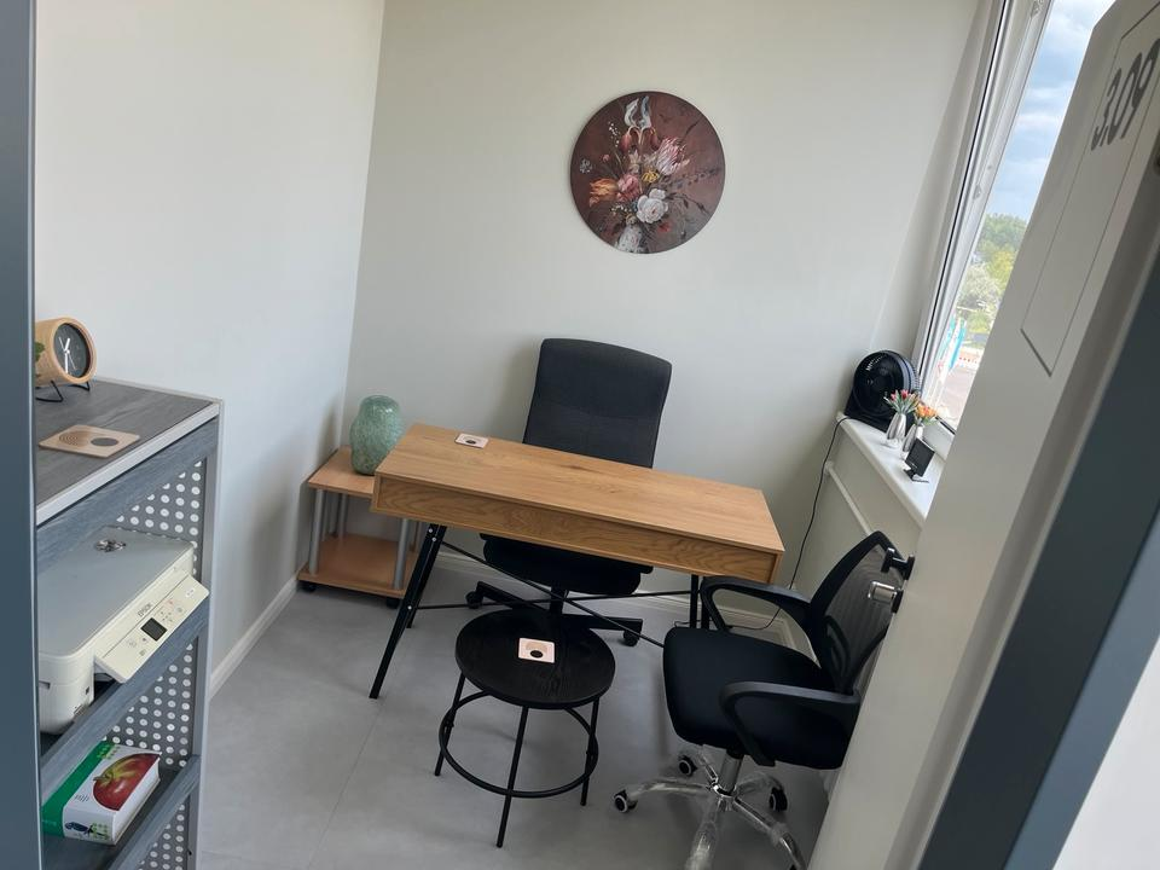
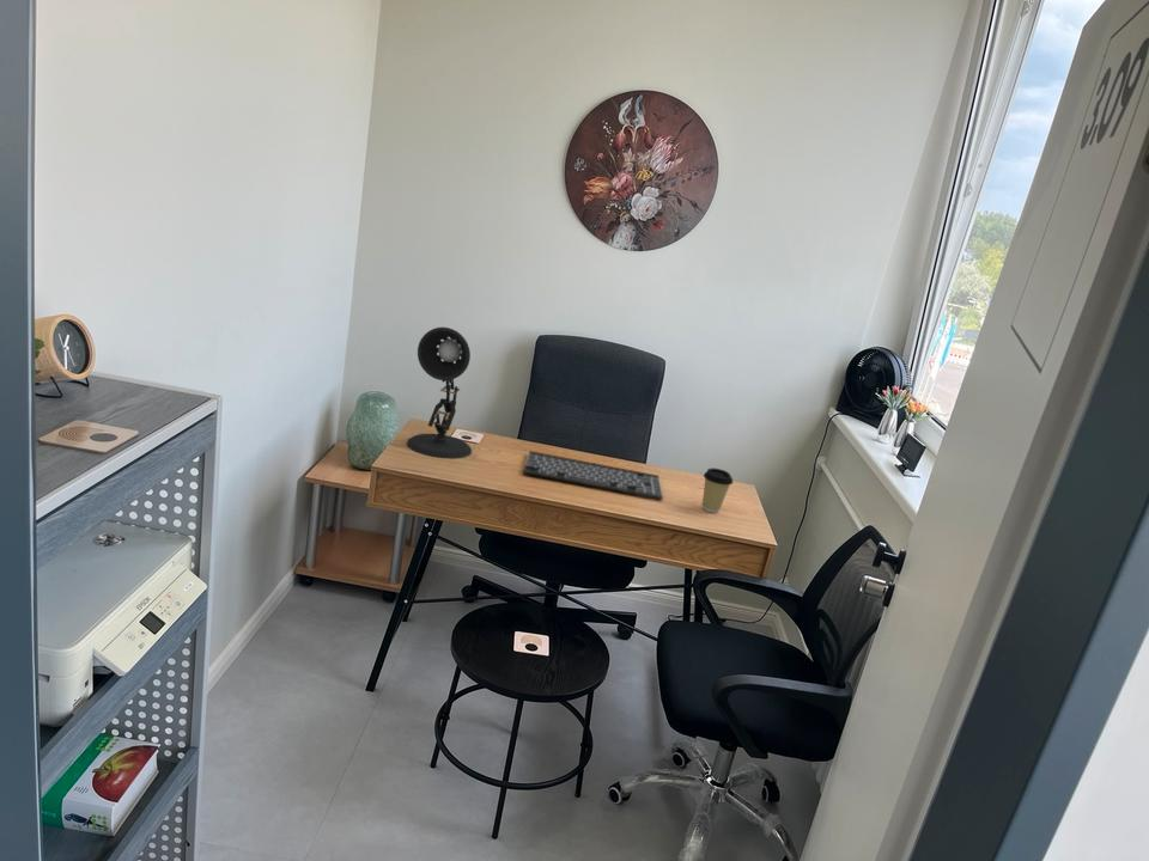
+ coffee cup [701,468,734,514]
+ keyboard [522,450,664,500]
+ desk lamp [406,326,473,459]
